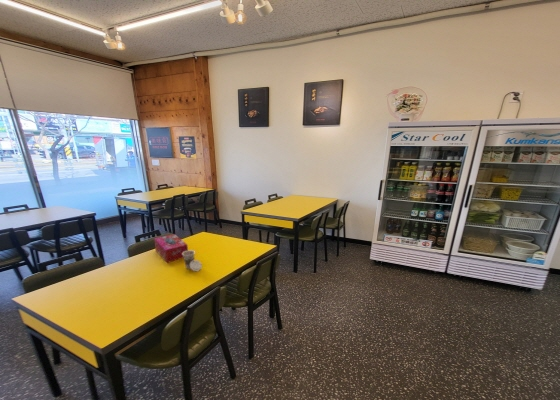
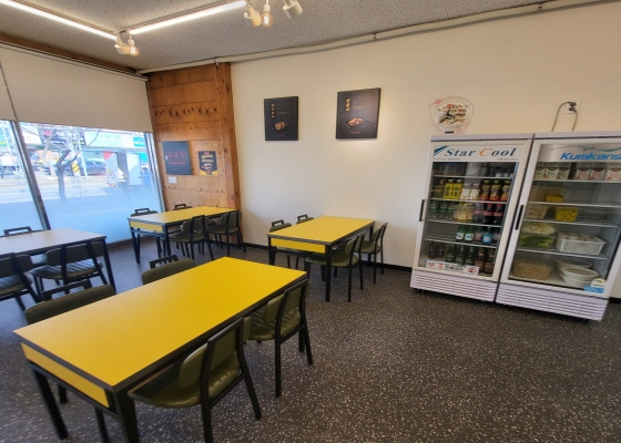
- cup [182,249,202,272]
- tissue box [153,233,189,264]
